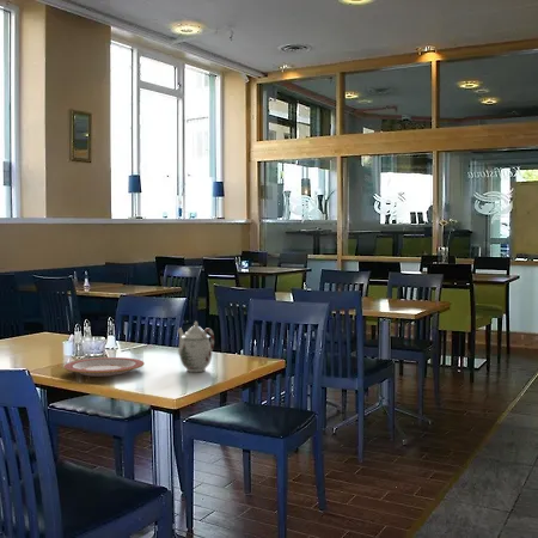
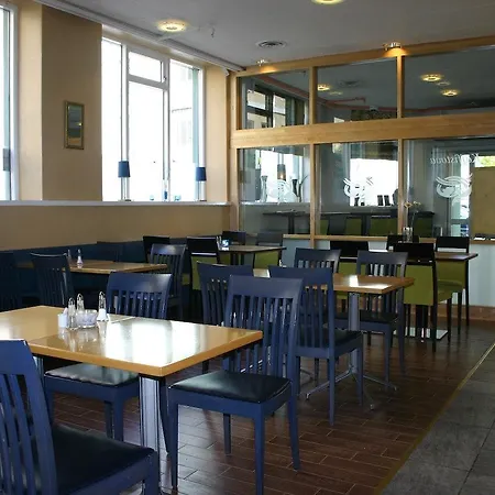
- plate [63,356,146,378]
- teapot [177,320,215,373]
